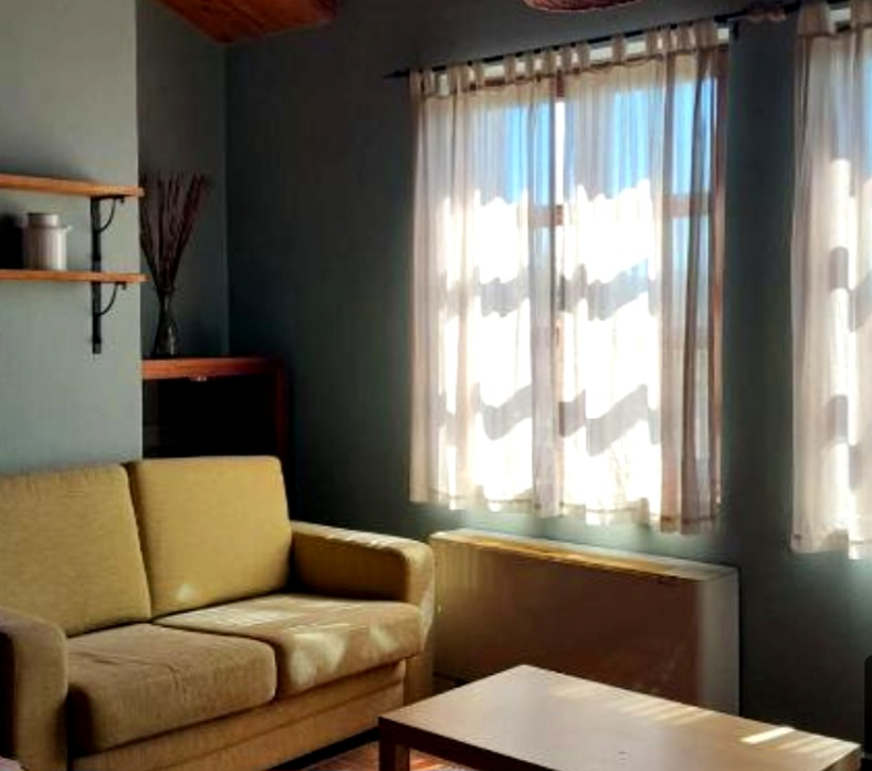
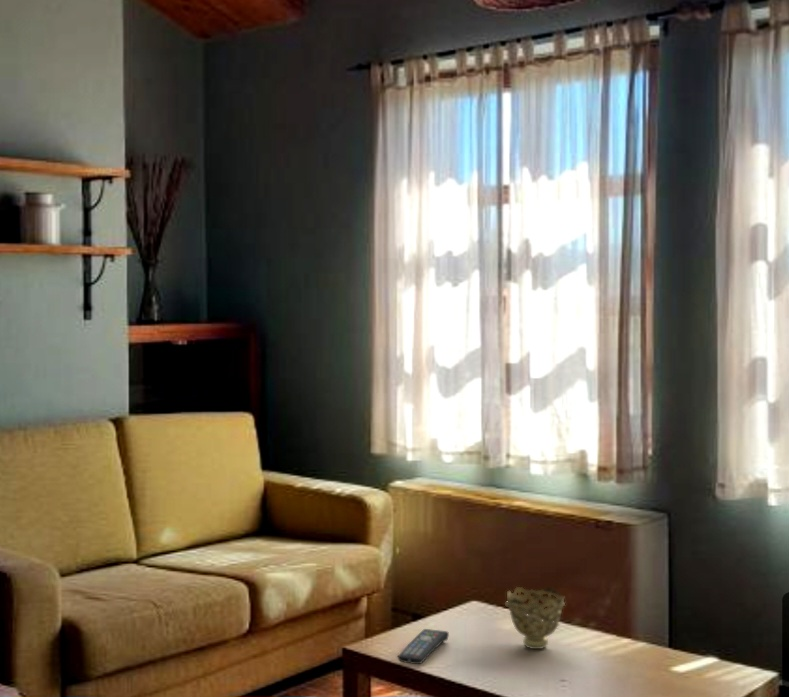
+ remote control [396,628,450,665]
+ decorative bowl [504,586,566,650]
